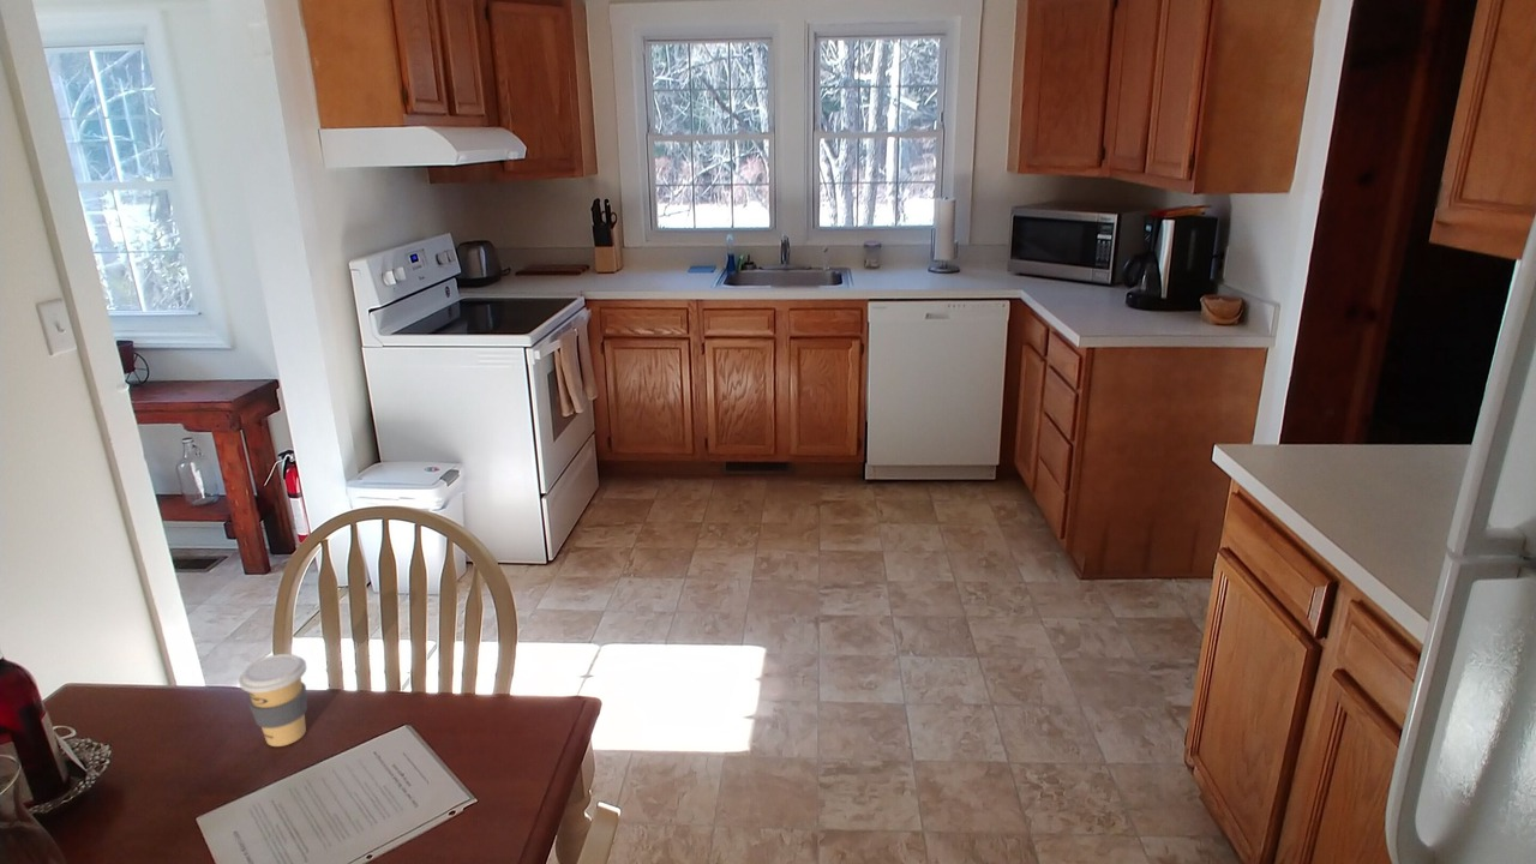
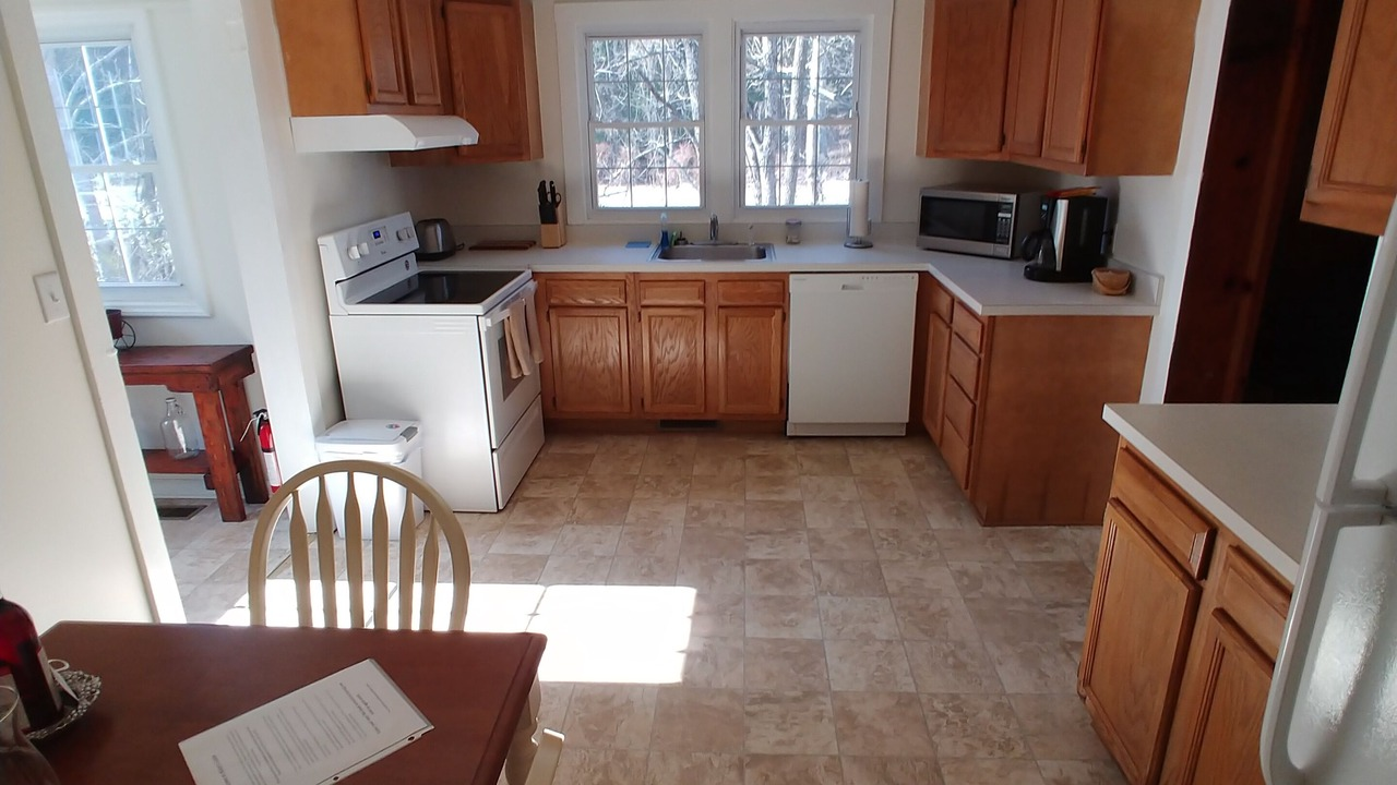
- coffee cup [238,653,308,748]
